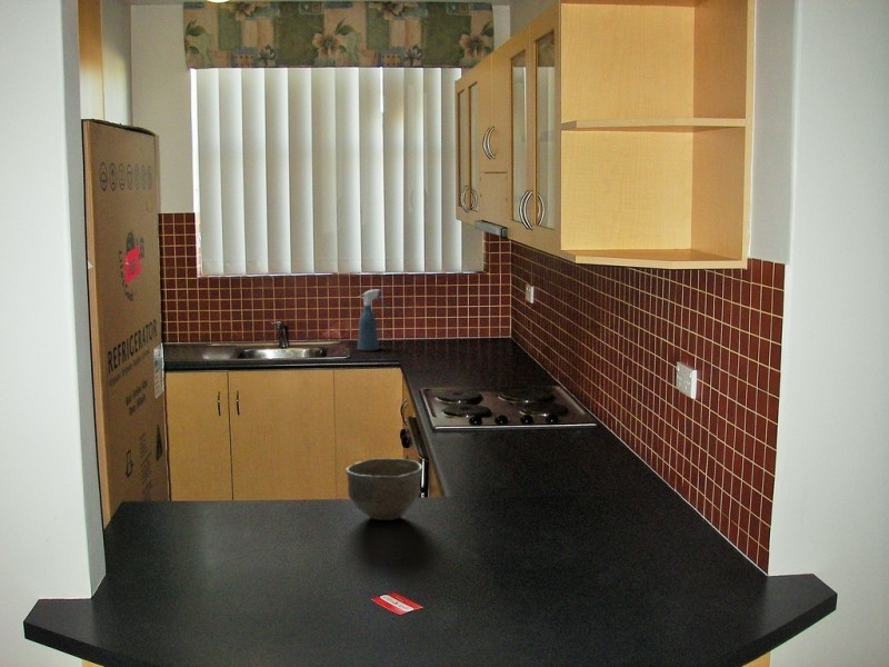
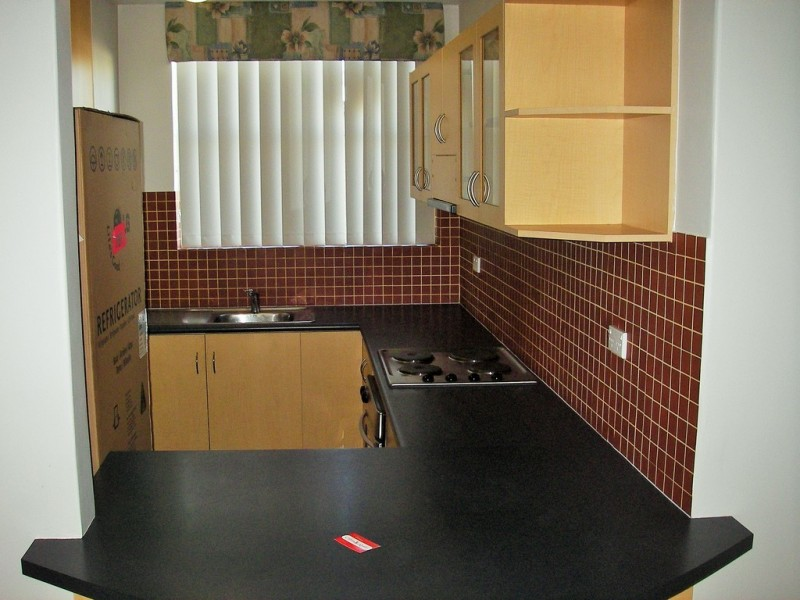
- bowl [344,457,423,521]
- spray bottle [356,289,386,351]
